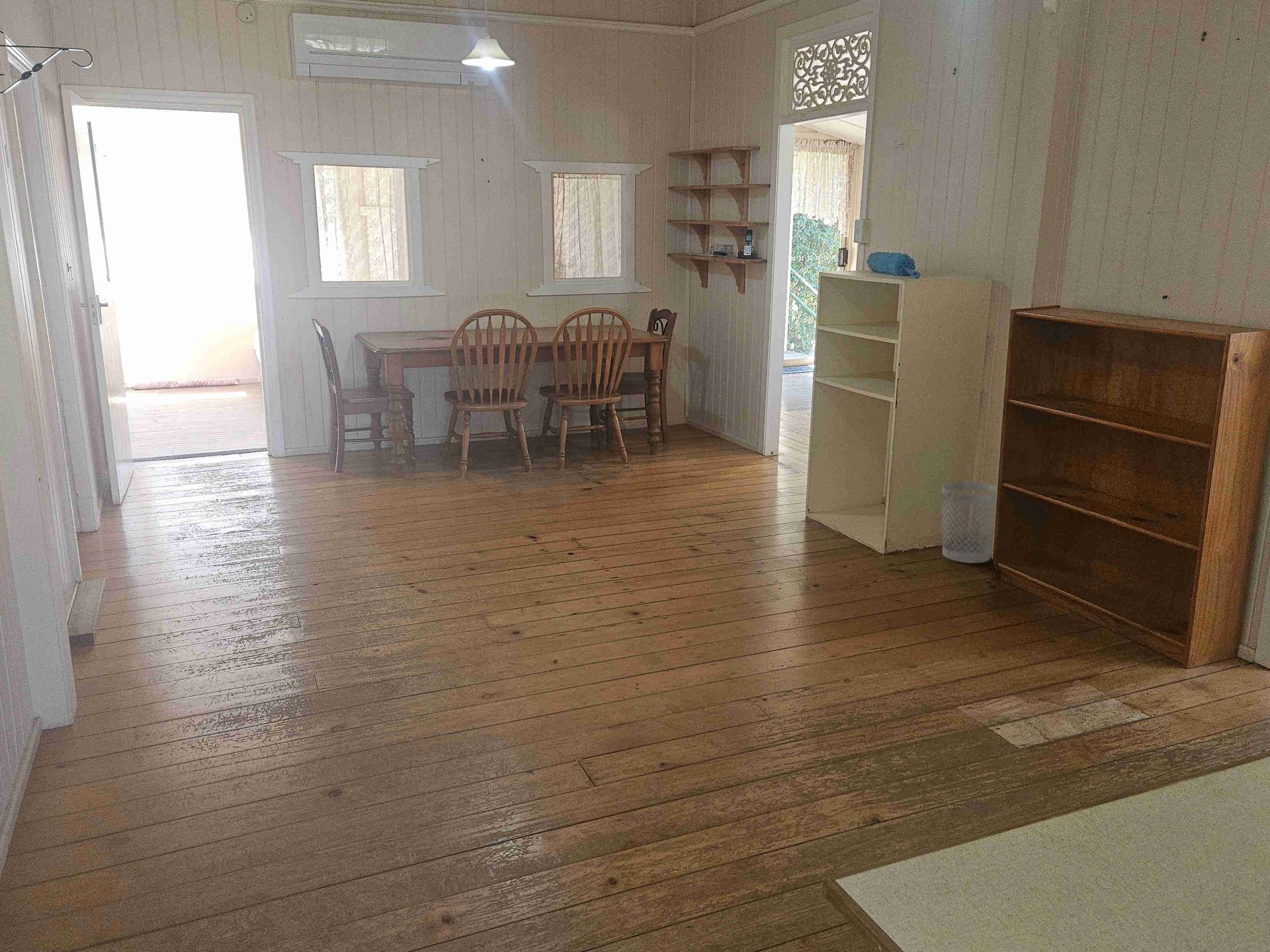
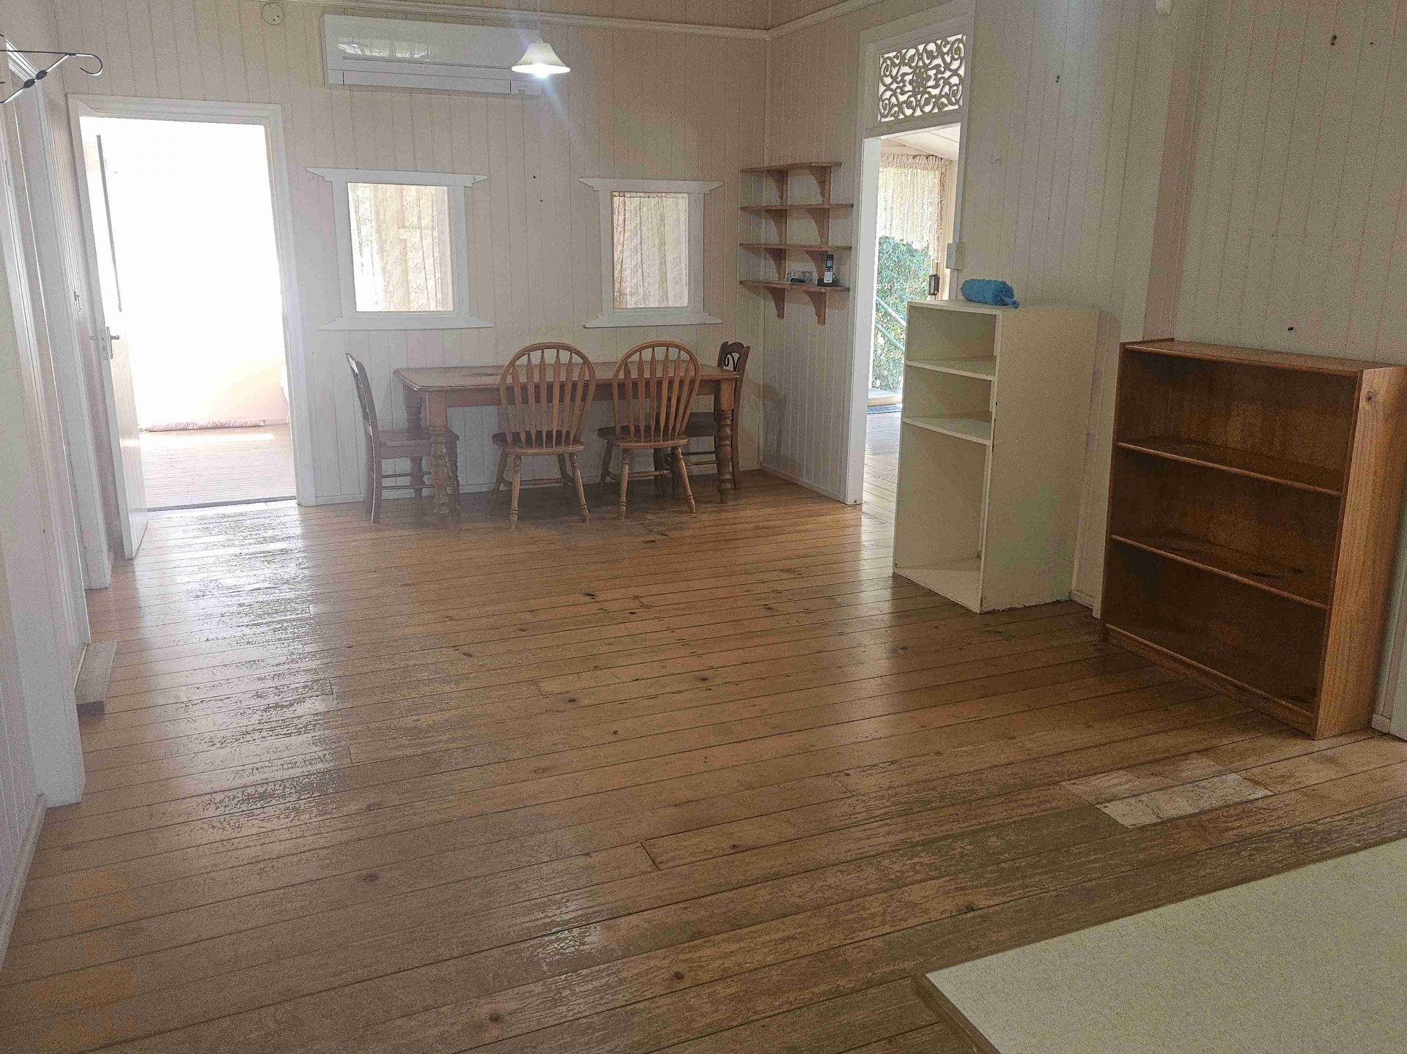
- wastebasket [941,481,997,564]
